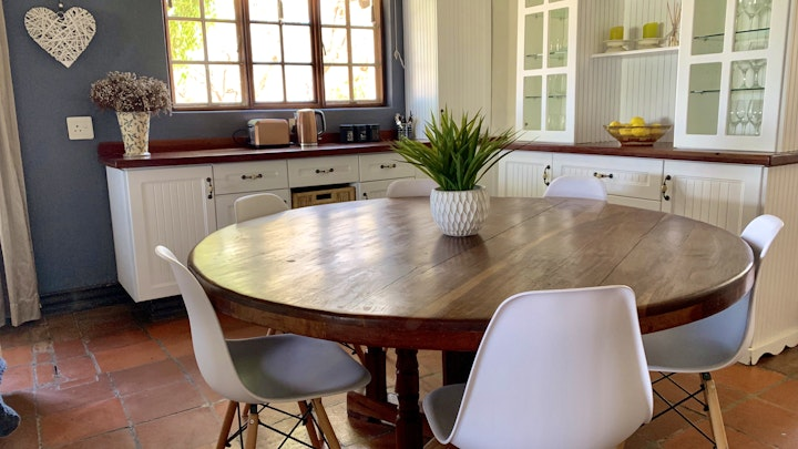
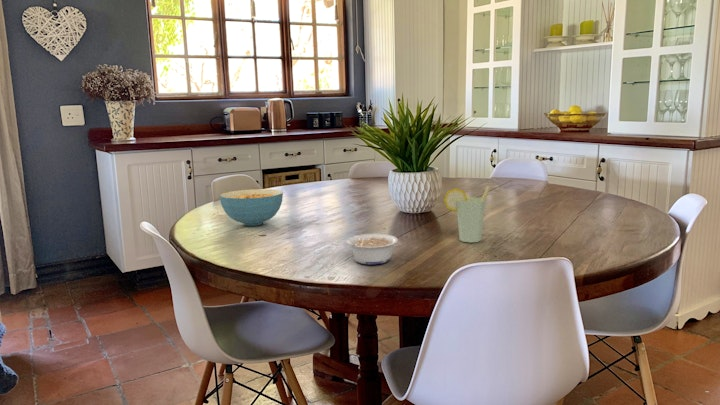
+ legume [344,233,399,266]
+ cup [443,185,491,244]
+ cereal bowl [219,188,284,227]
